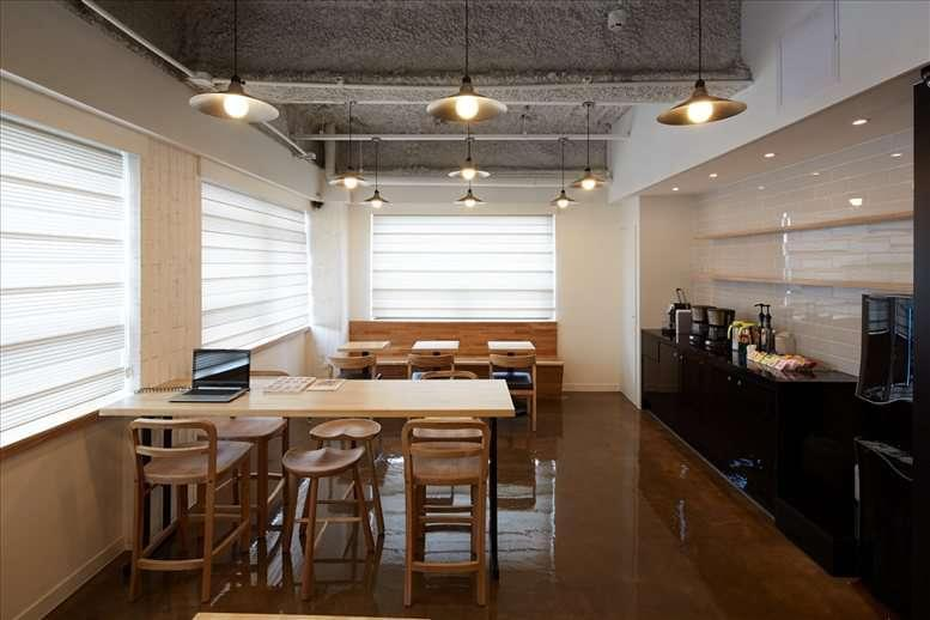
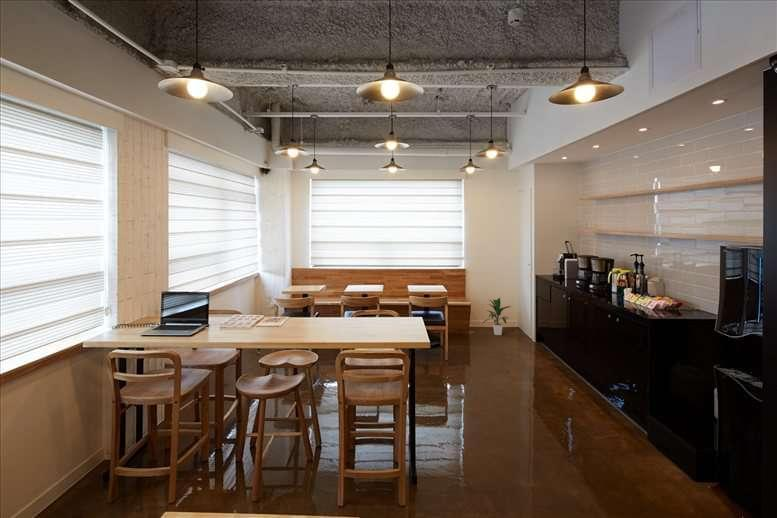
+ indoor plant [481,297,513,336]
